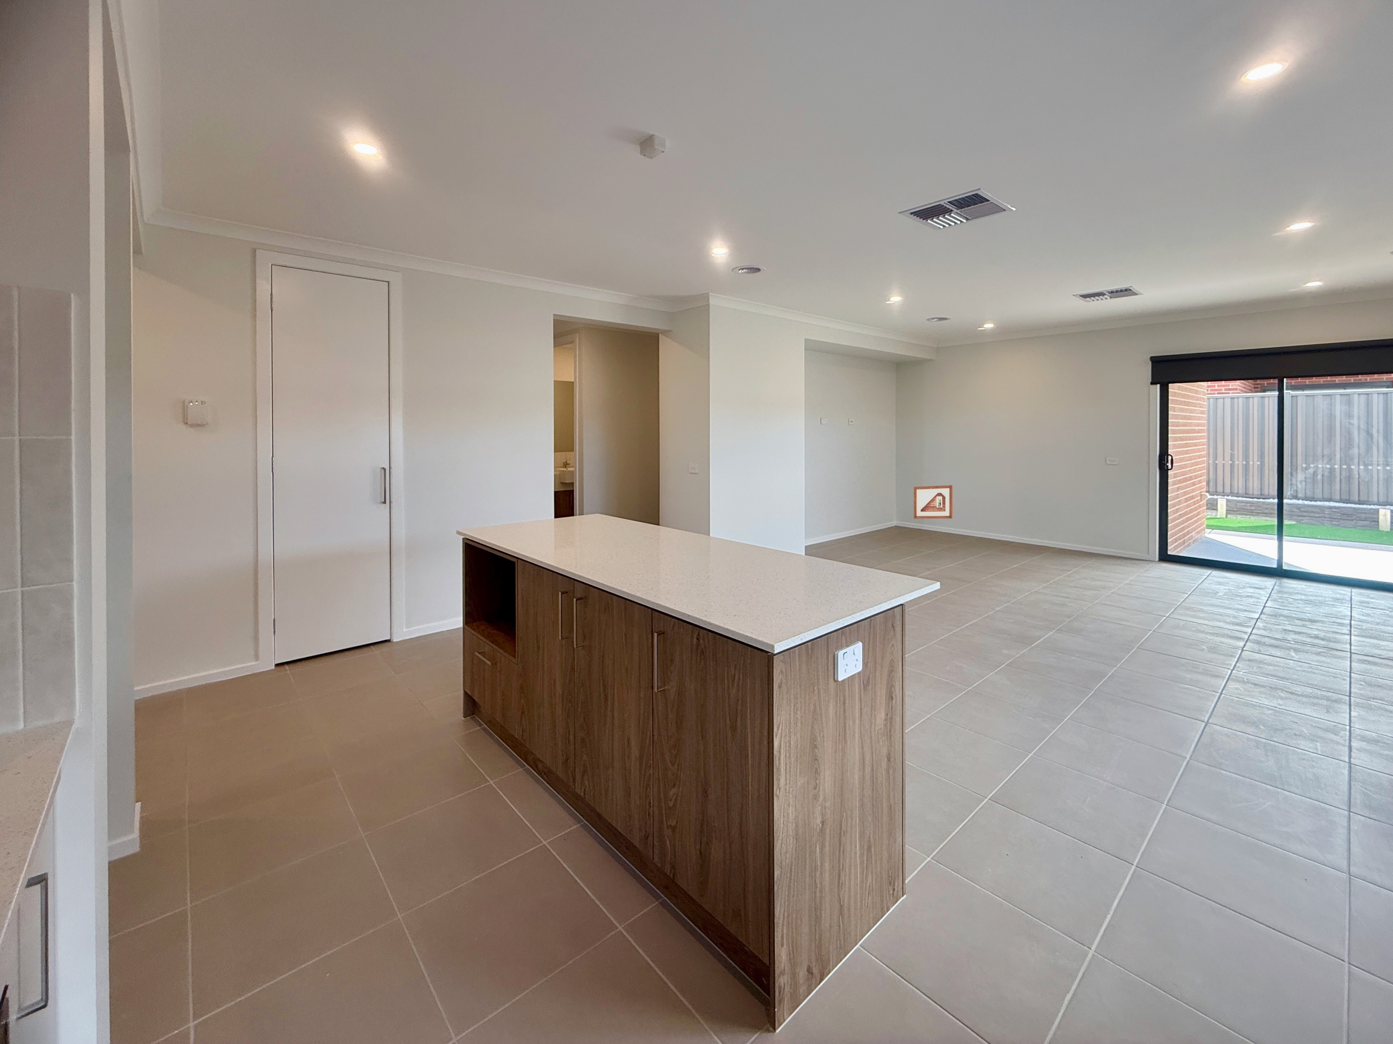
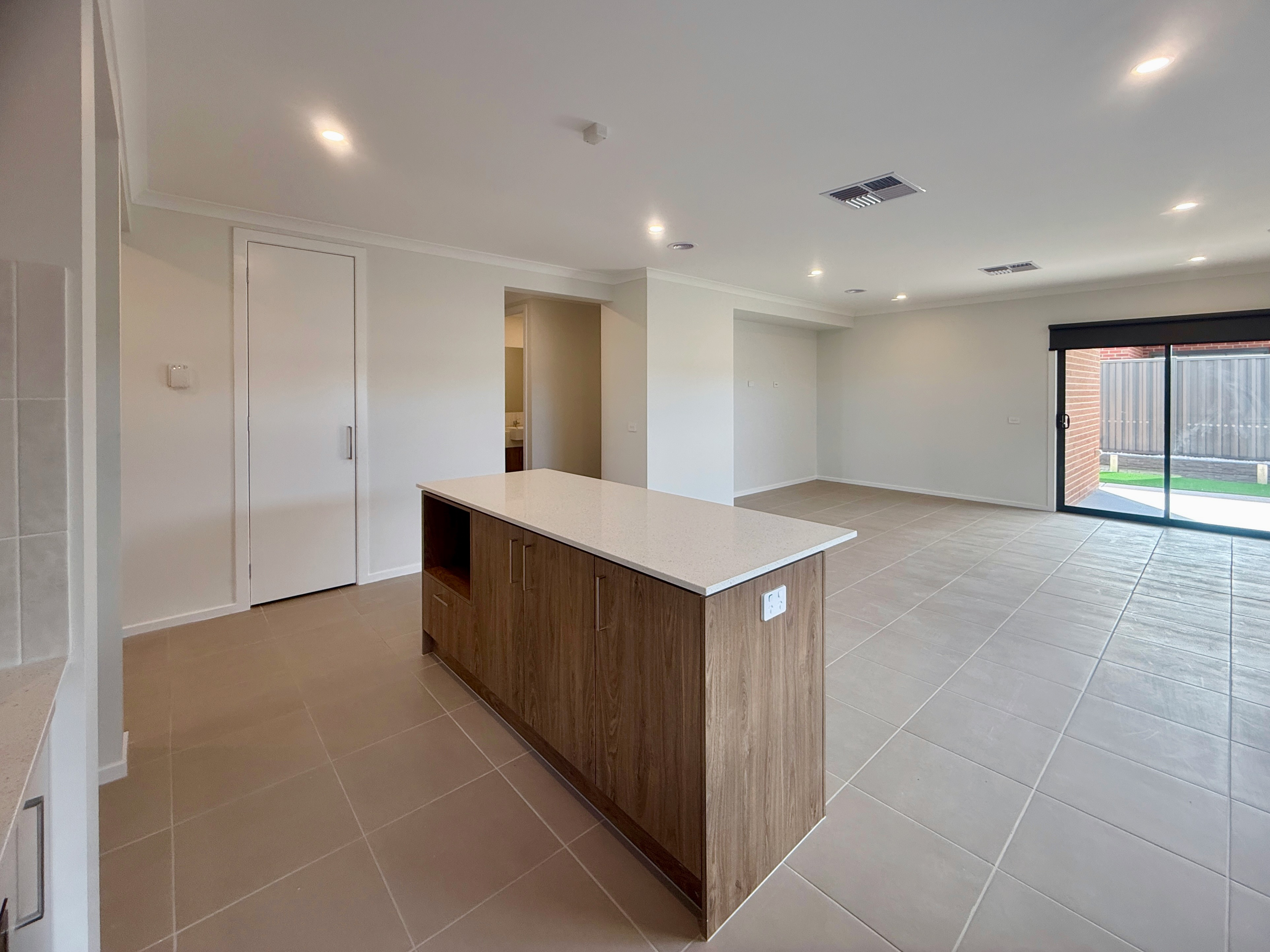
- picture frame [914,485,953,519]
